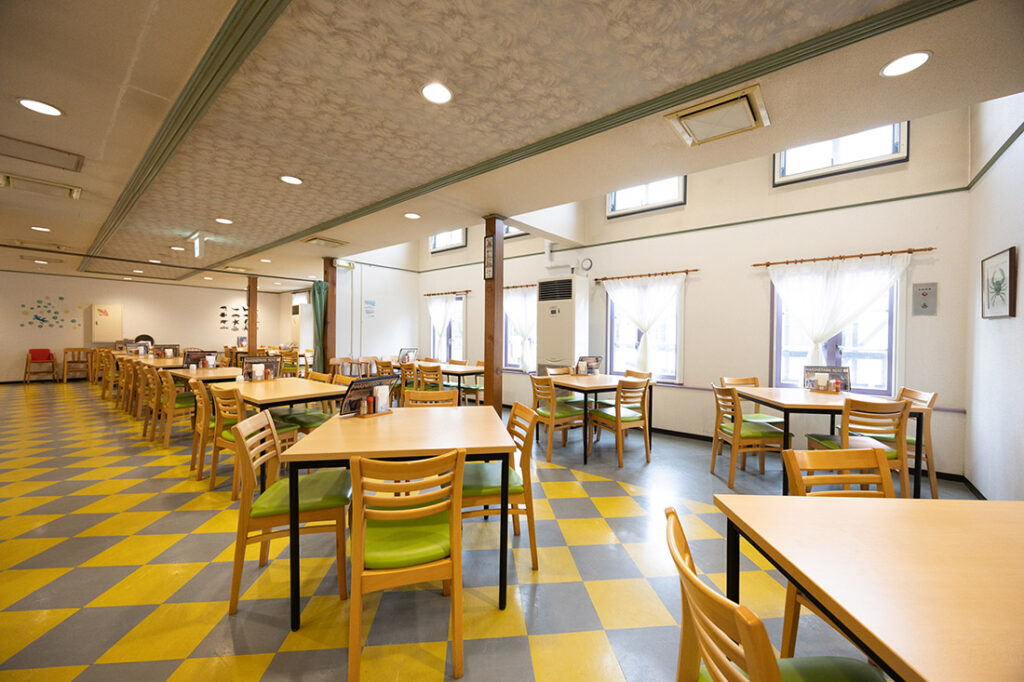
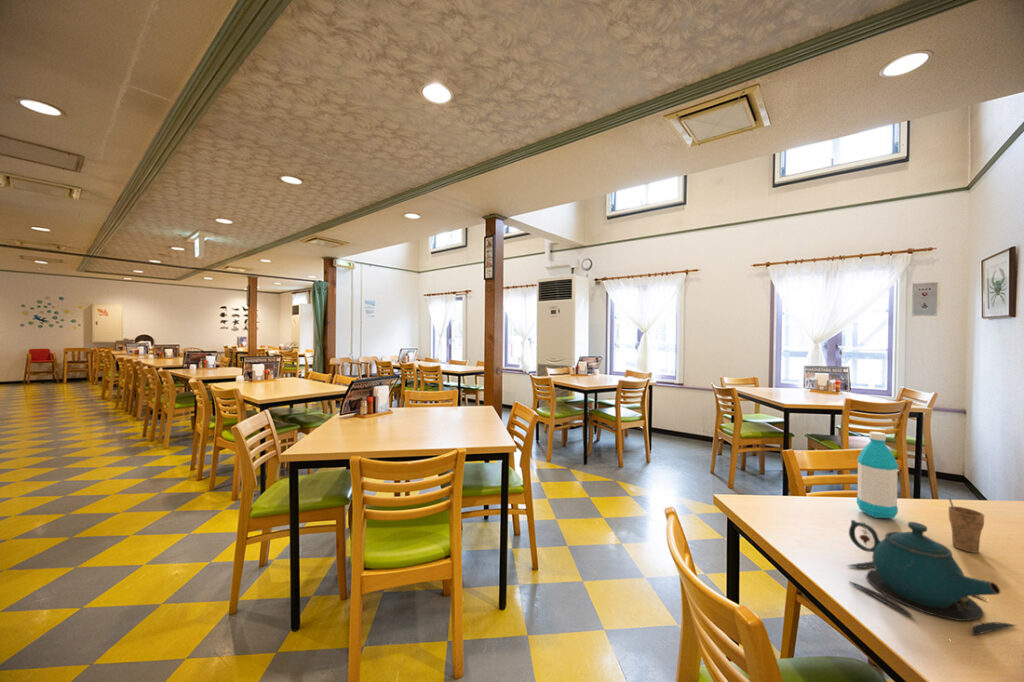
+ teapot [847,519,1018,636]
+ water bottle [856,431,900,519]
+ cup [948,497,986,554]
